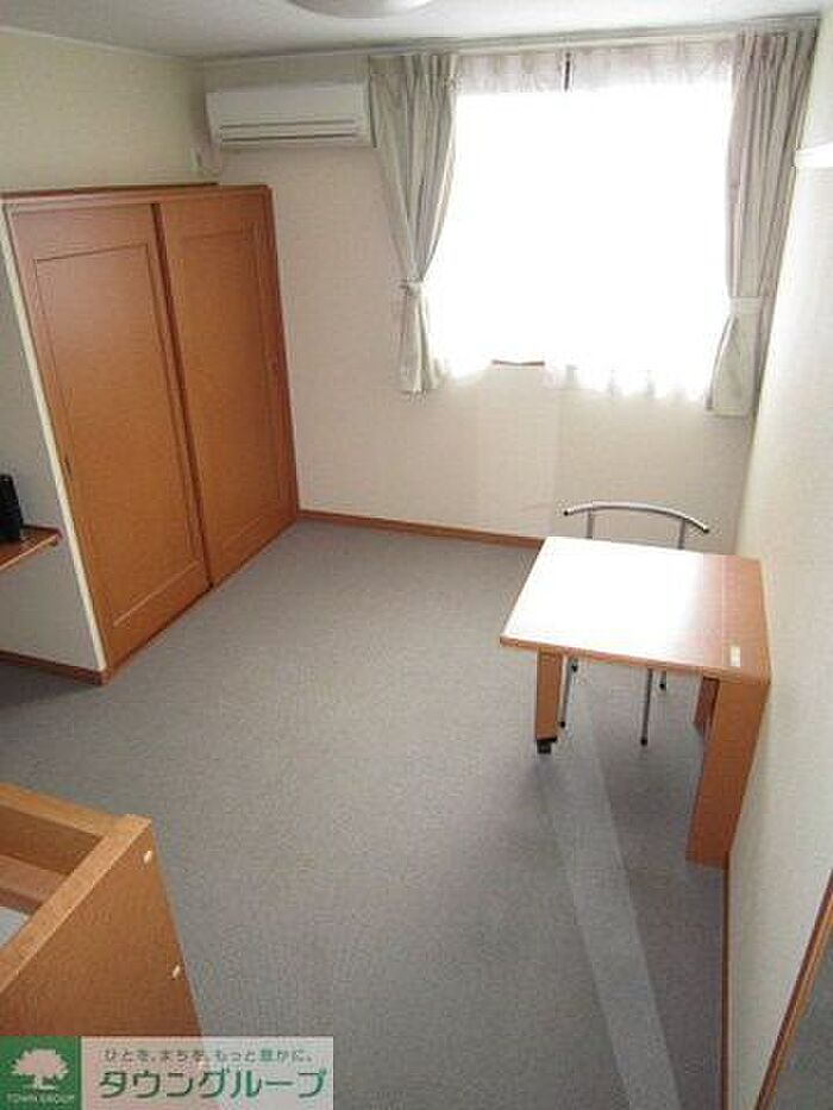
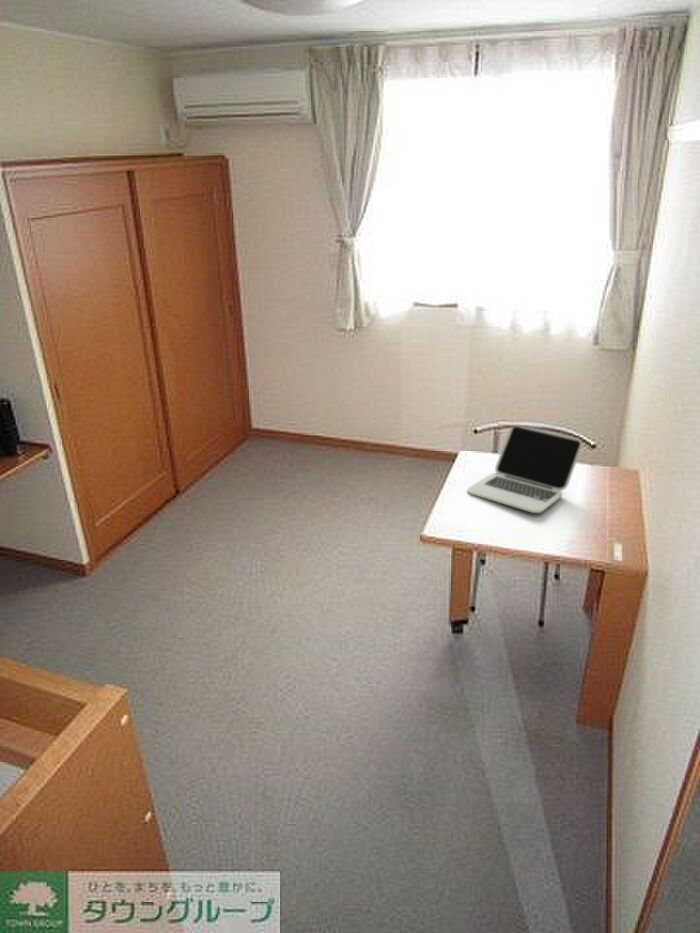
+ laptop [467,424,583,514]
